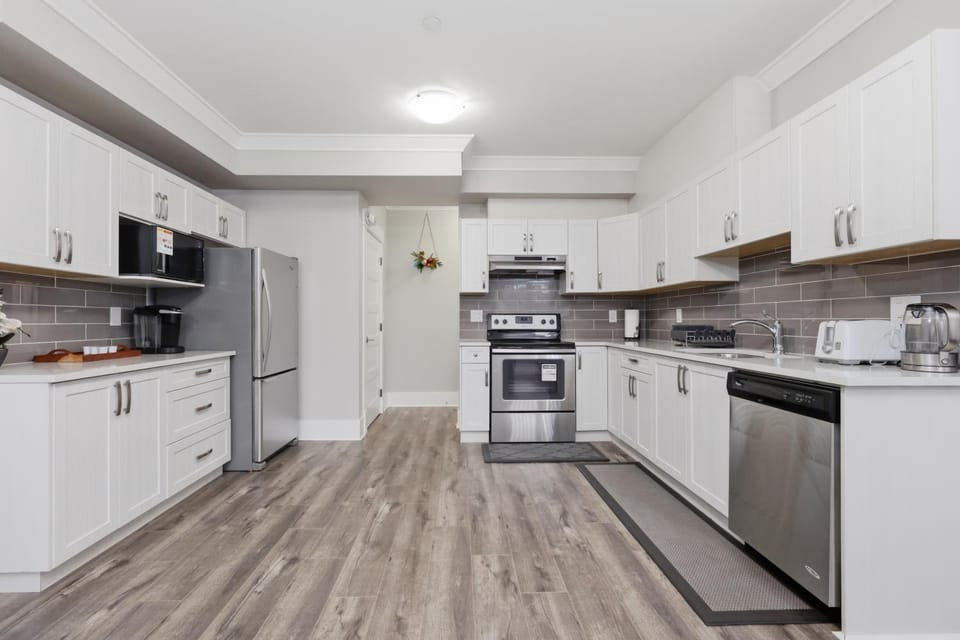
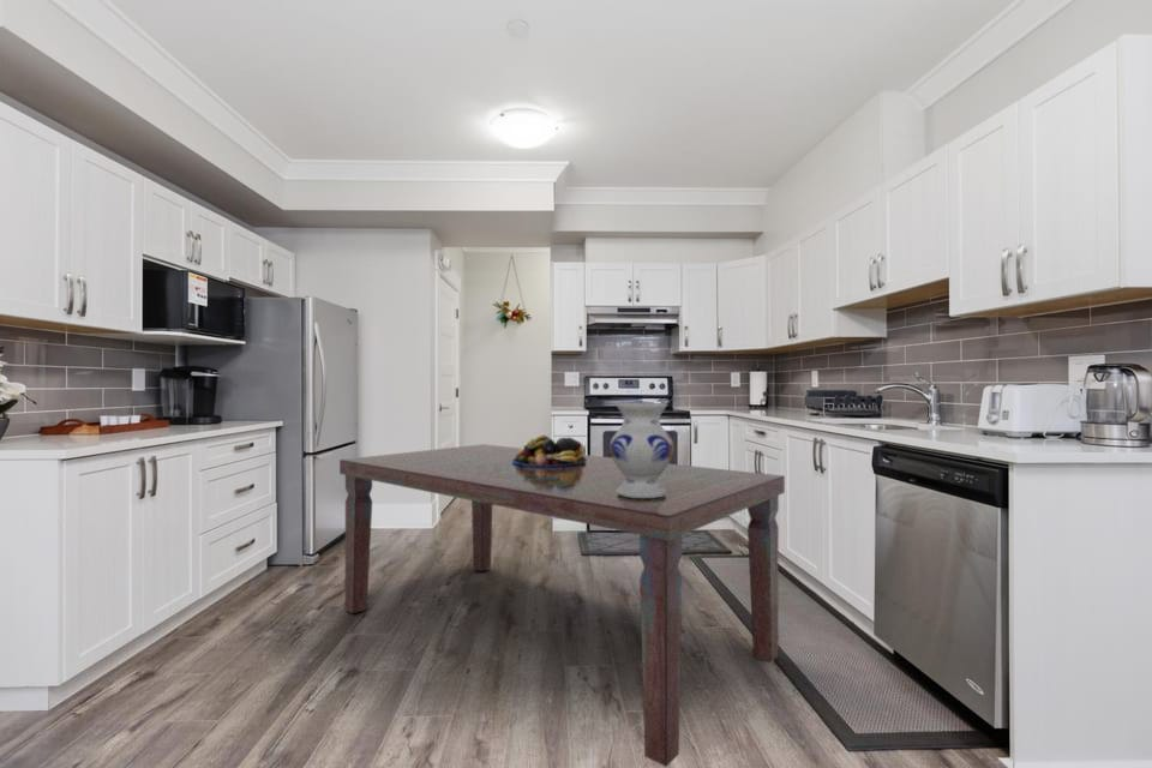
+ fruit bowl [512,434,587,467]
+ dining table [338,443,786,768]
+ vase [608,402,674,498]
